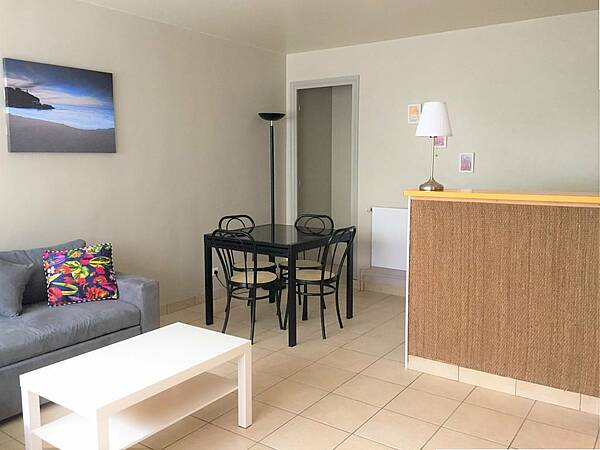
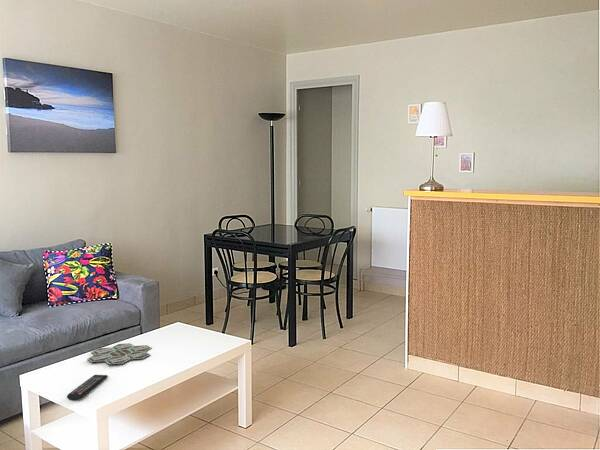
+ remote control [66,374,109,402]
+ board game [86,342,153,366]
